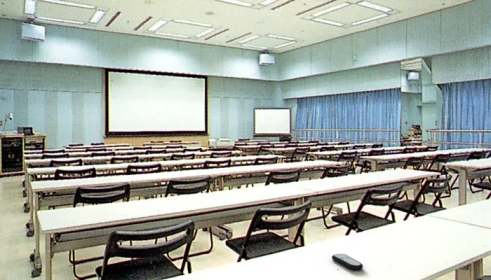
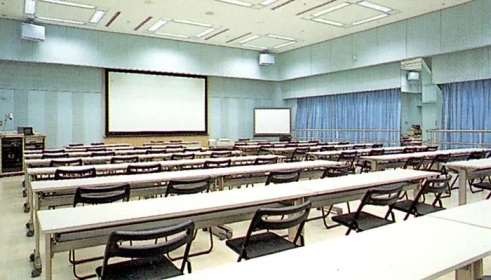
- remote control [331,253,364,271]
